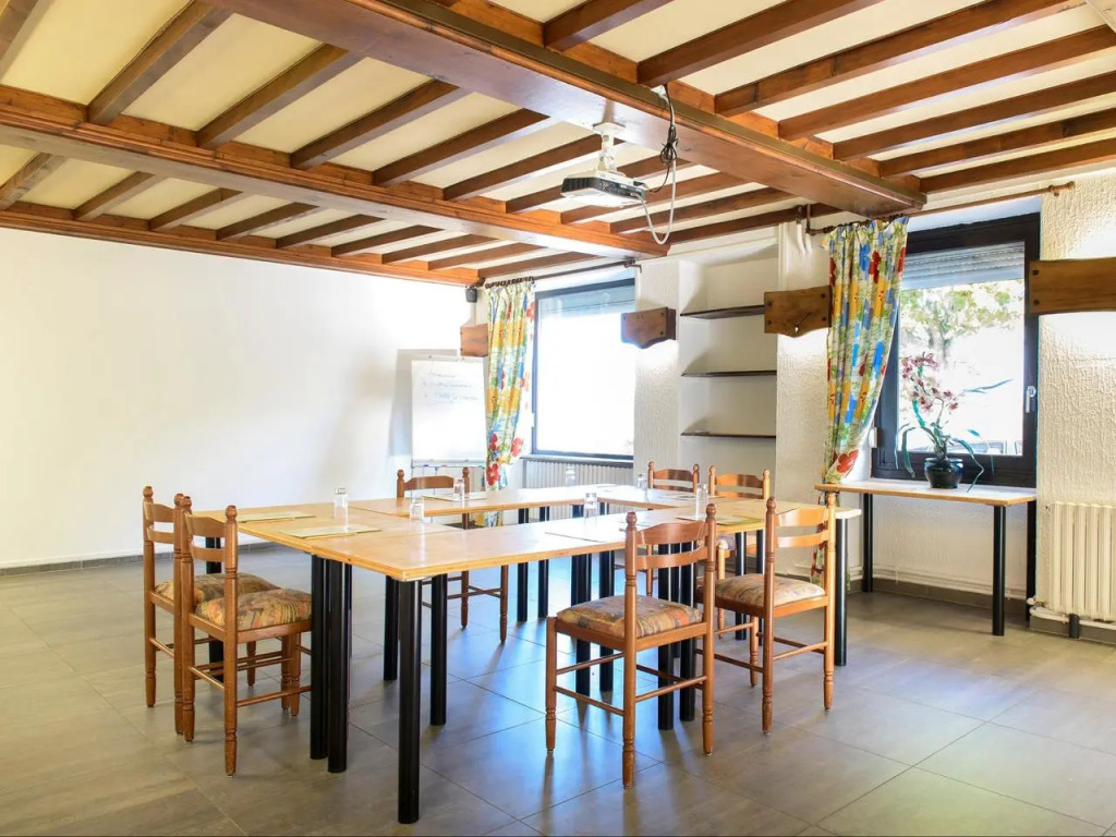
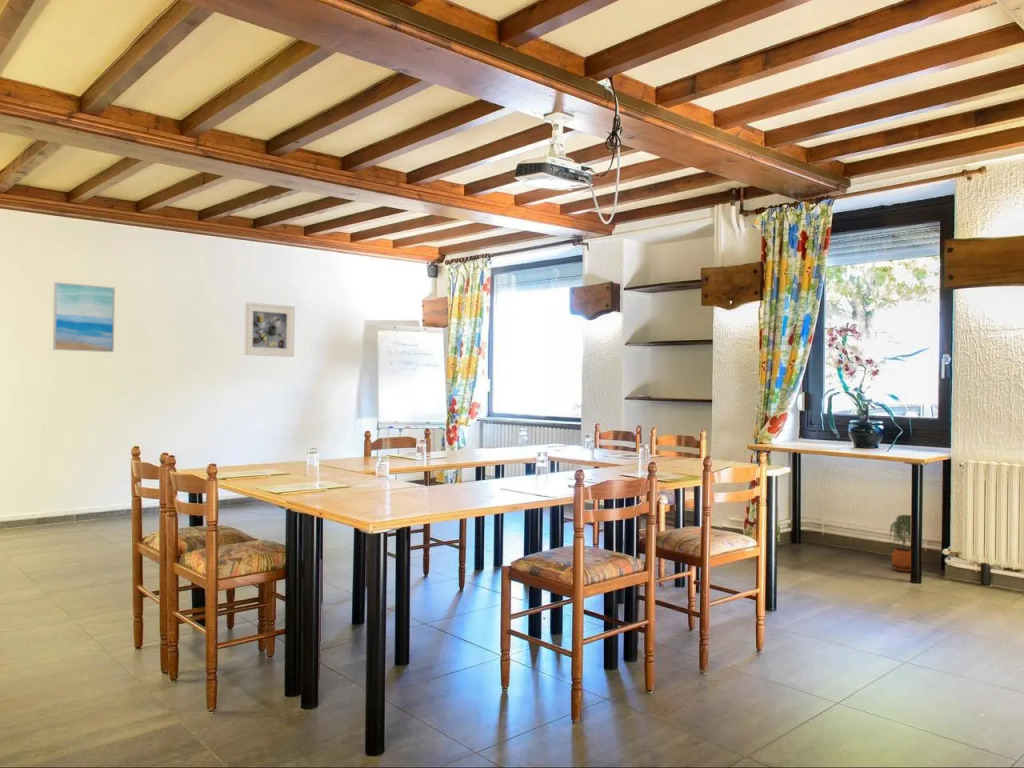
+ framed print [243,301,296,358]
+ potted plant [888,514,912,573]
+ wall art [52,281,116,353]
